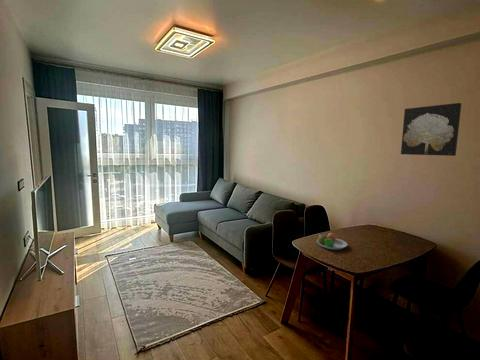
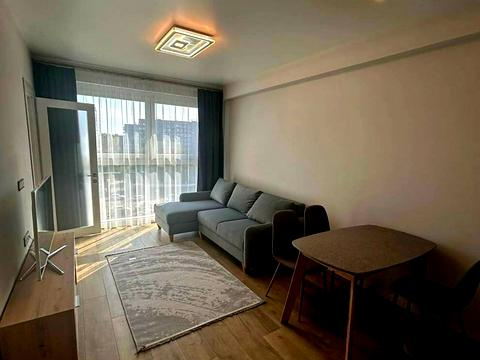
- fruit bowl [315,231,348,251]
- wall art [400,102,462,157]
